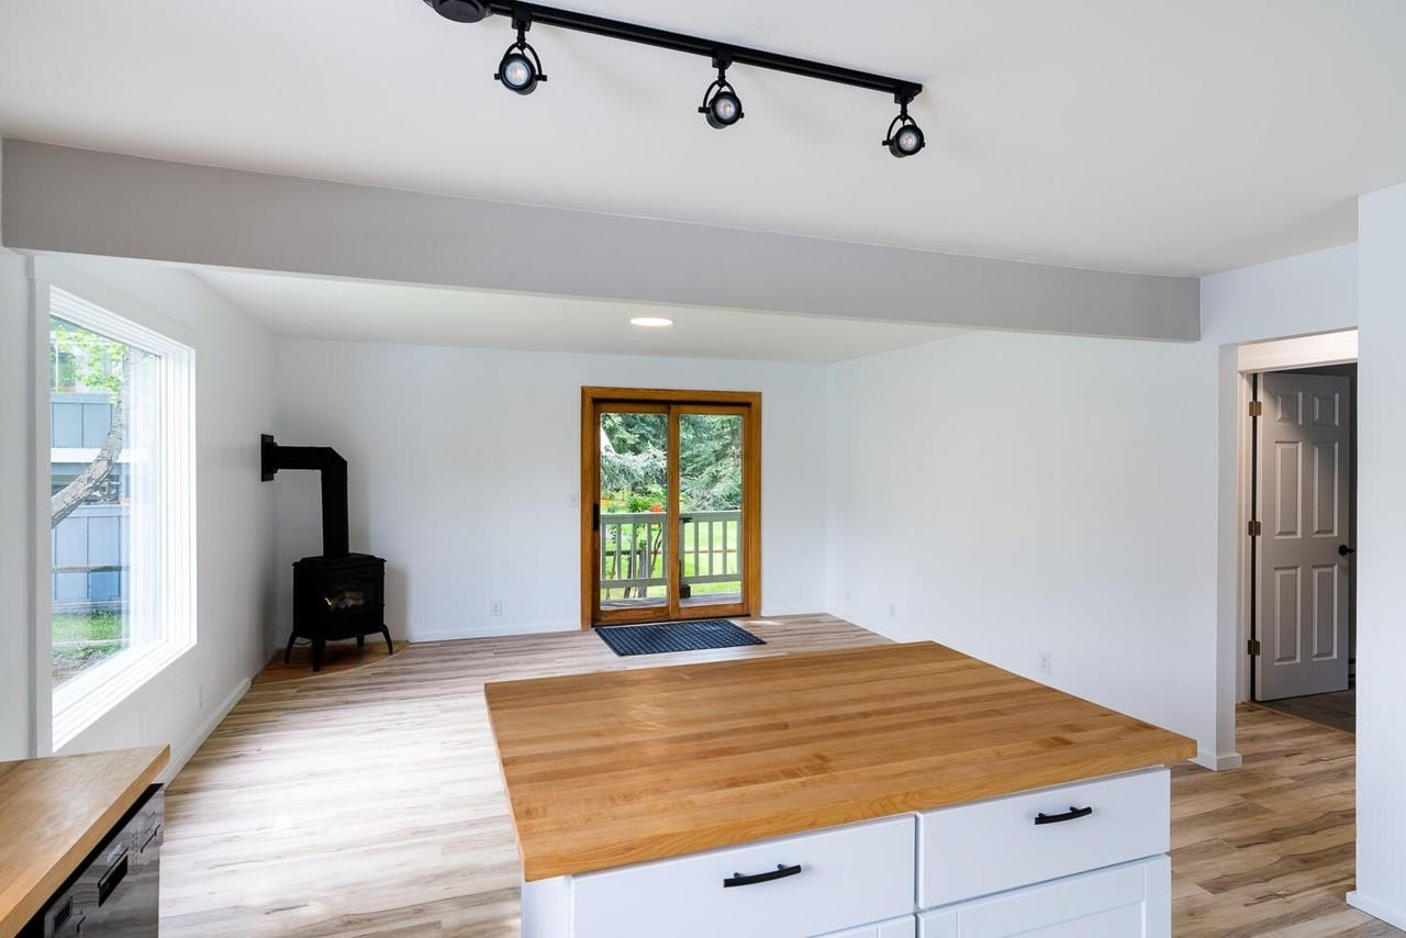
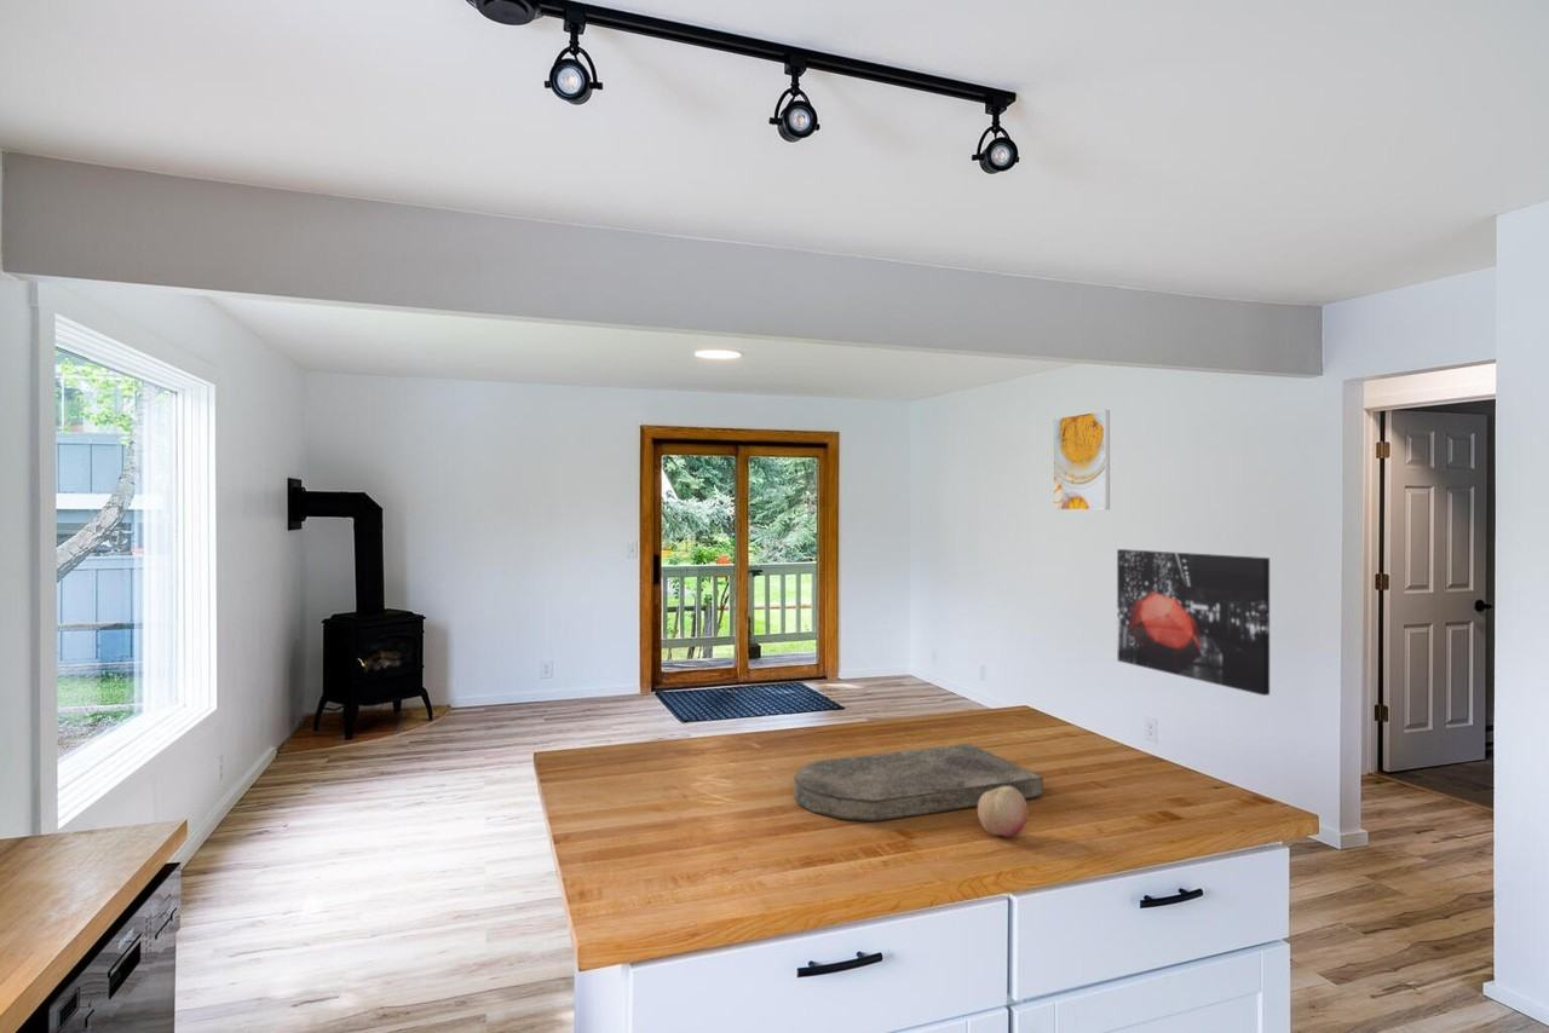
+ cutting board [793,743,1044,823]
+ fruit [977,786,1029,838]
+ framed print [1052,409,1111,512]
+ wall art [1116,548,1271,697]
